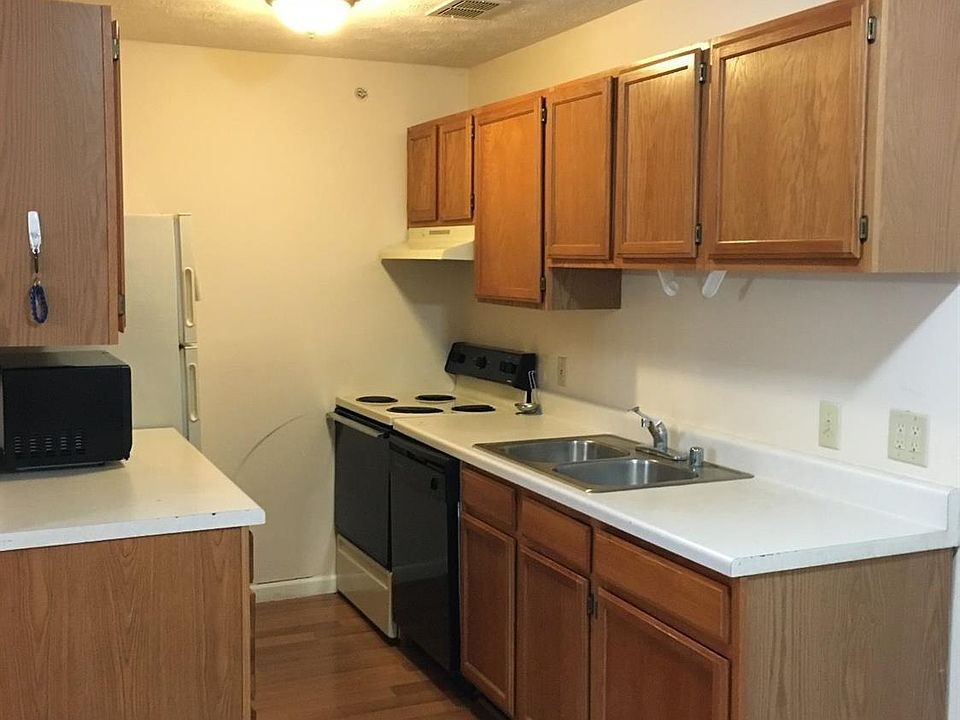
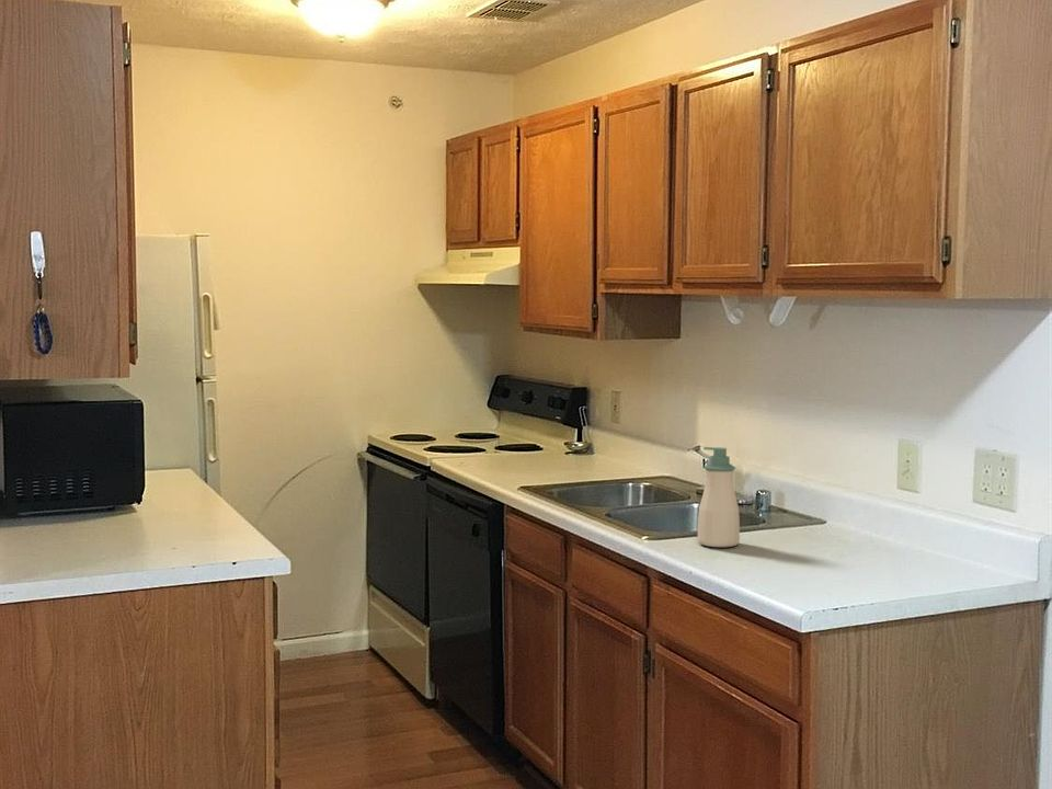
+ soap bottle [697,446,741,548]
